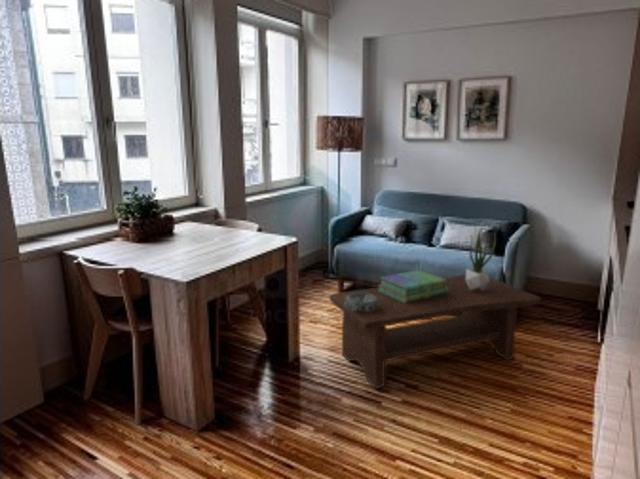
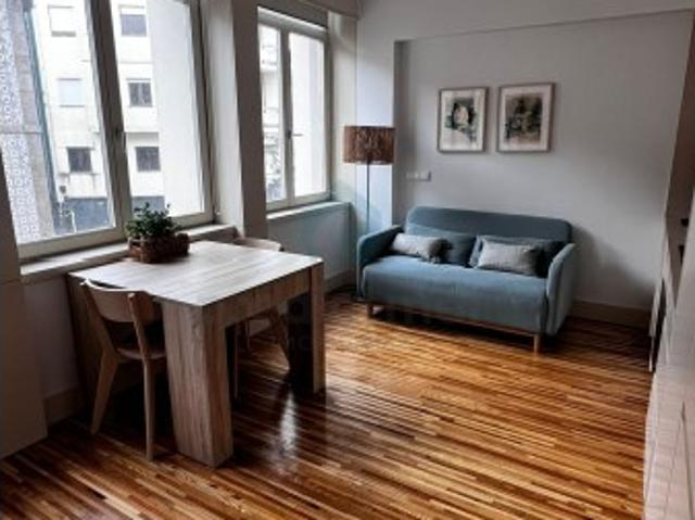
- potted plant [465,229,497,291]
- decorative bowl [344,293,378,312]
- stack of books [377,269,448,303]
- coffee table [328,273,542,390]
